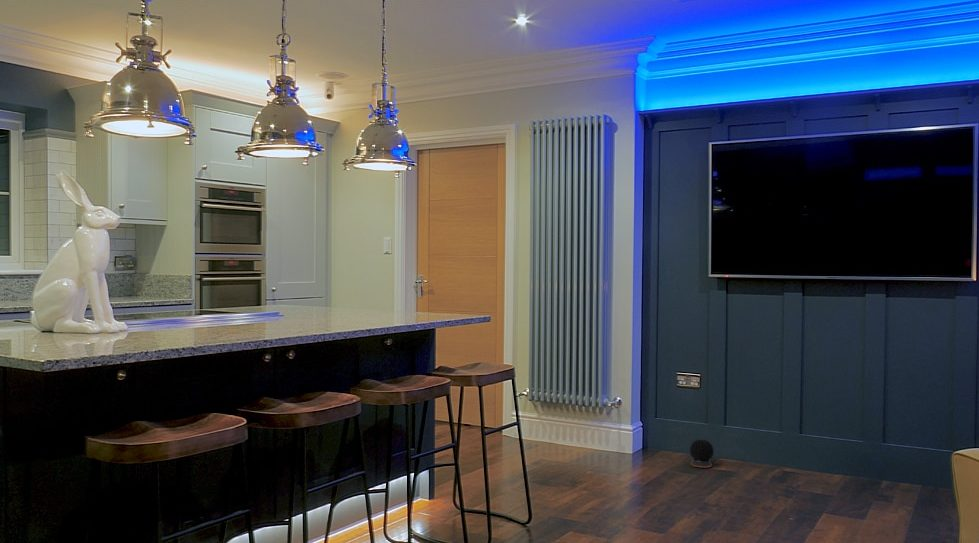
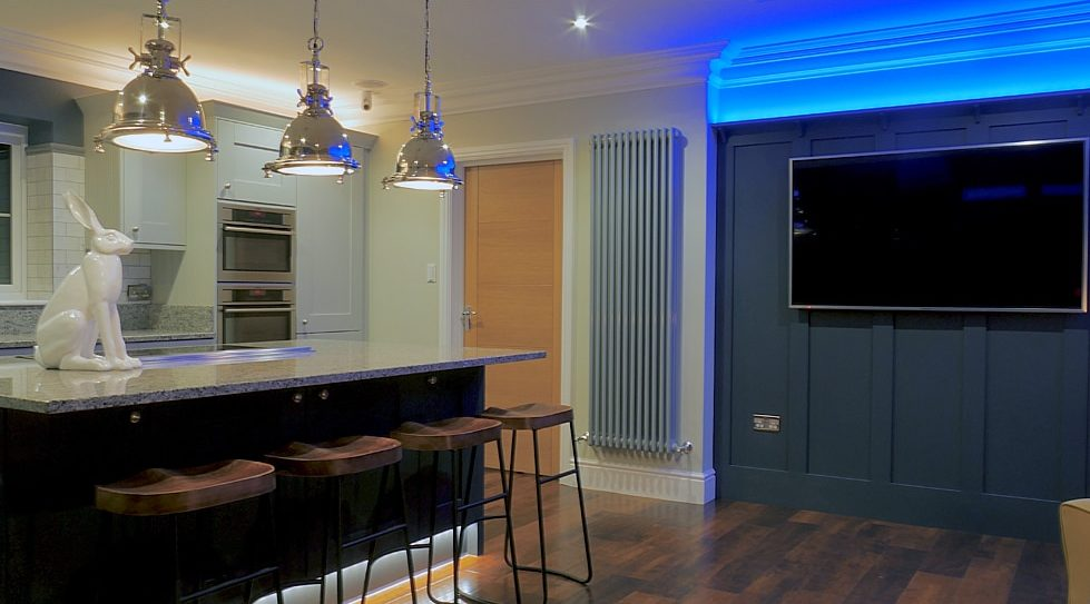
- speaker [689,439,715,469]
